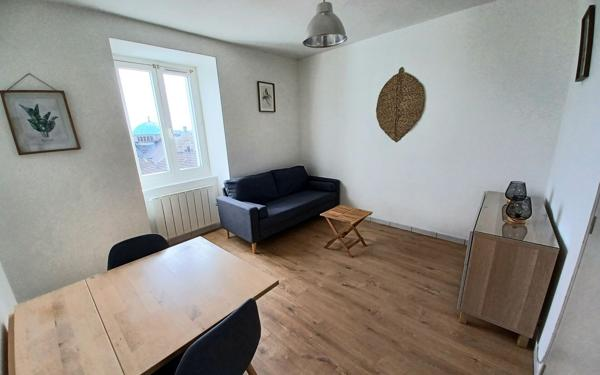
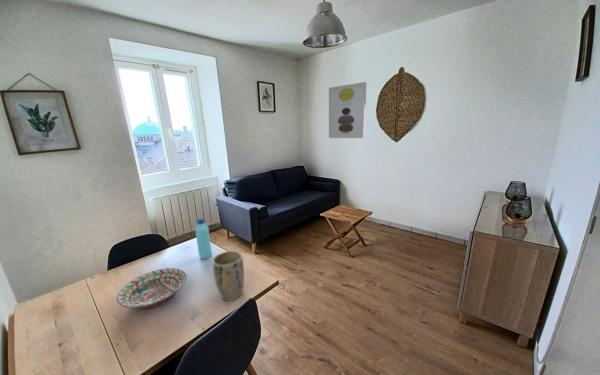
+ plant pot [212,250,245,302]
+ decorative bowl [116,267,187,311]
+ wall art [328,81,367,139]
+ water bottle [194,218,213,260]
